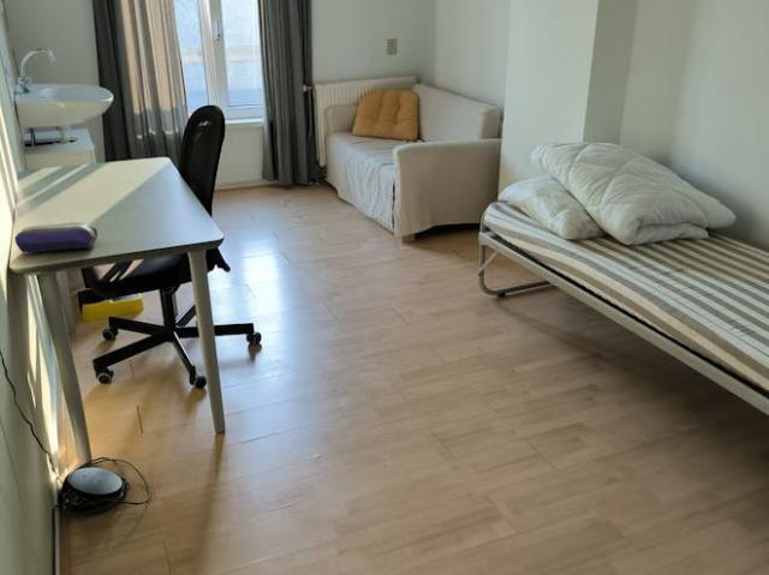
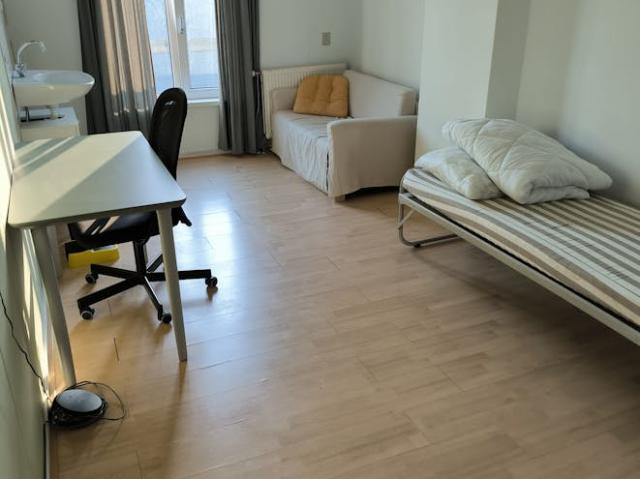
- pencil case [13,222,99,254]
